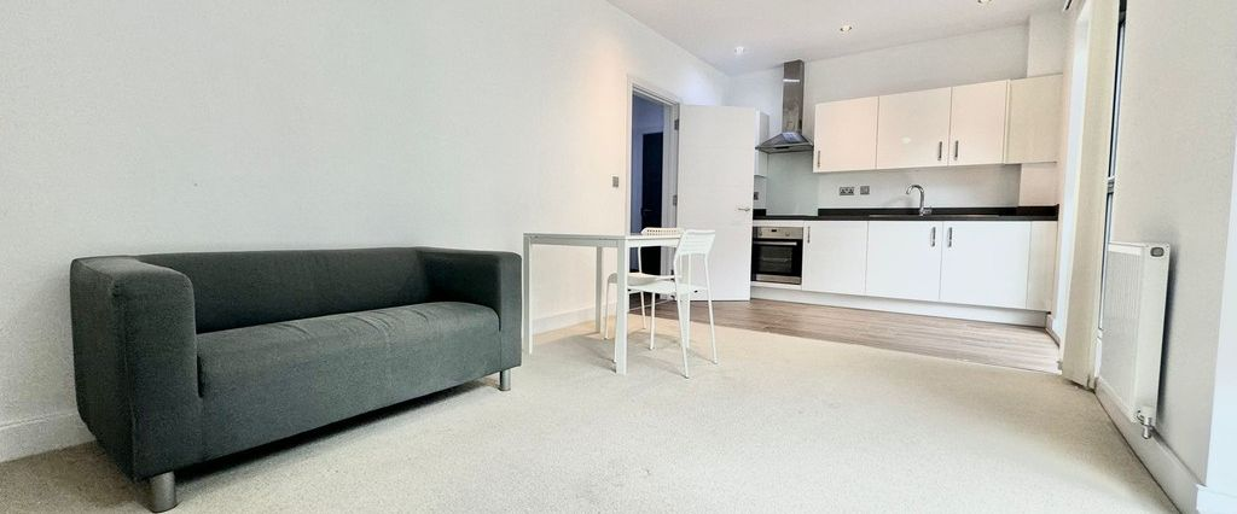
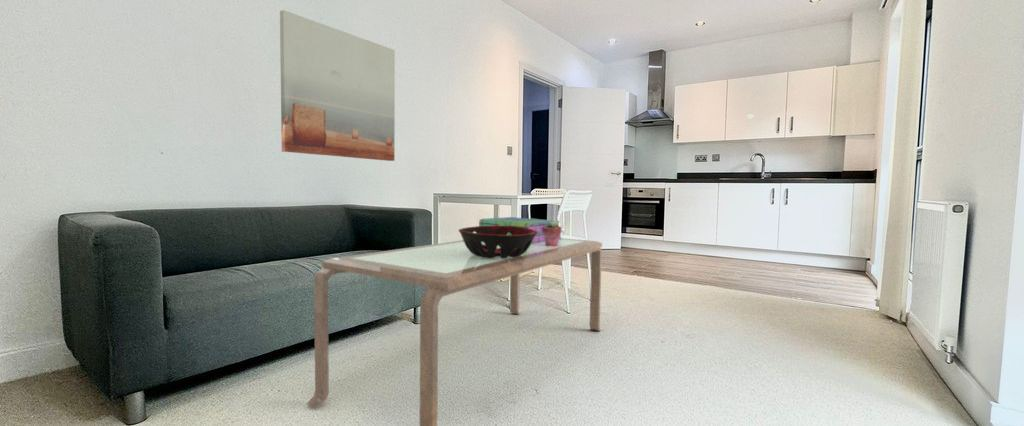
+ coffee table [306,237,603,426]
+ wall art [279,9,396,162]
+ stack of books [478,216,563,243]
+ potted succulent [541,218,563,246]
+ decorative bowl [457,225,537,258]
